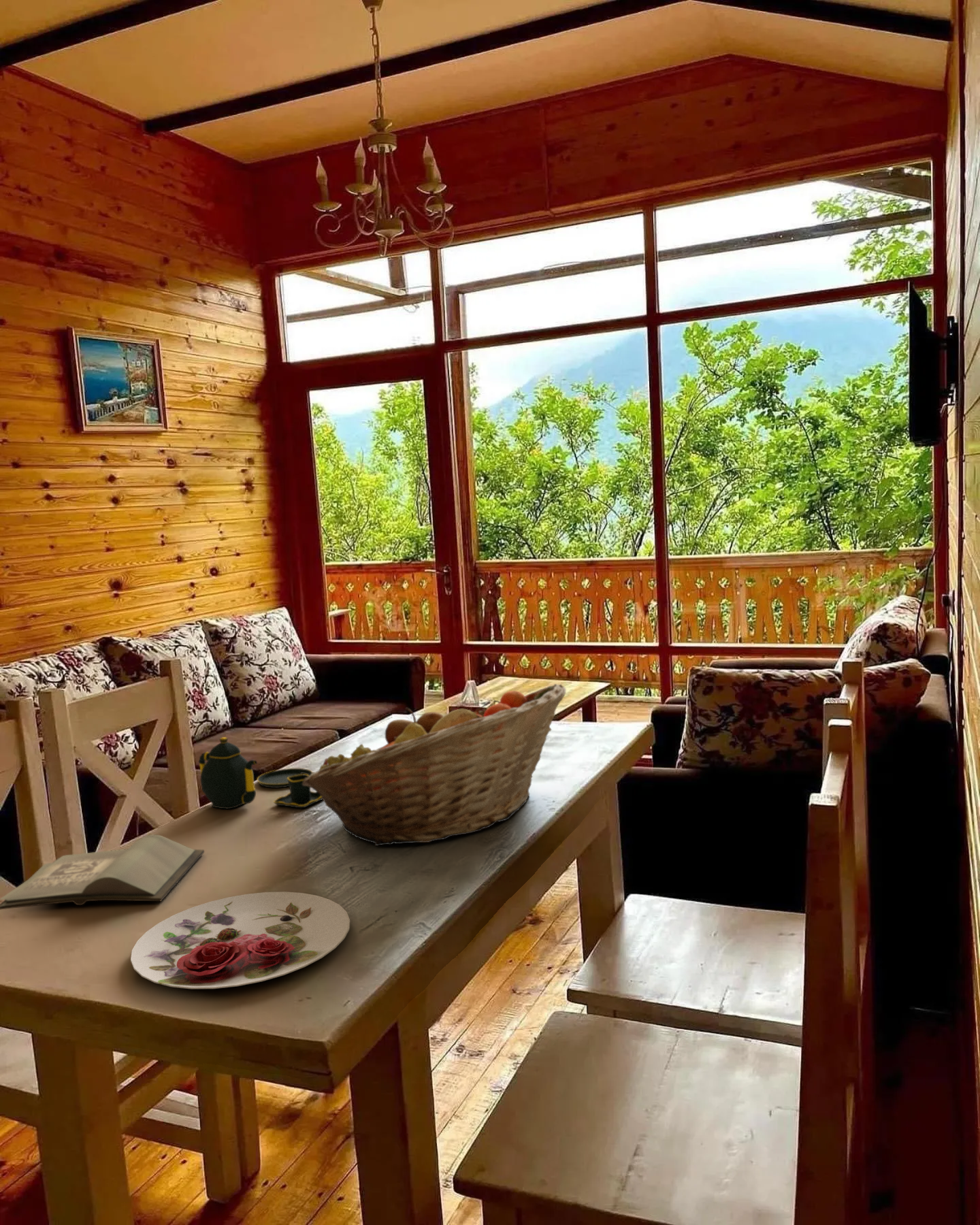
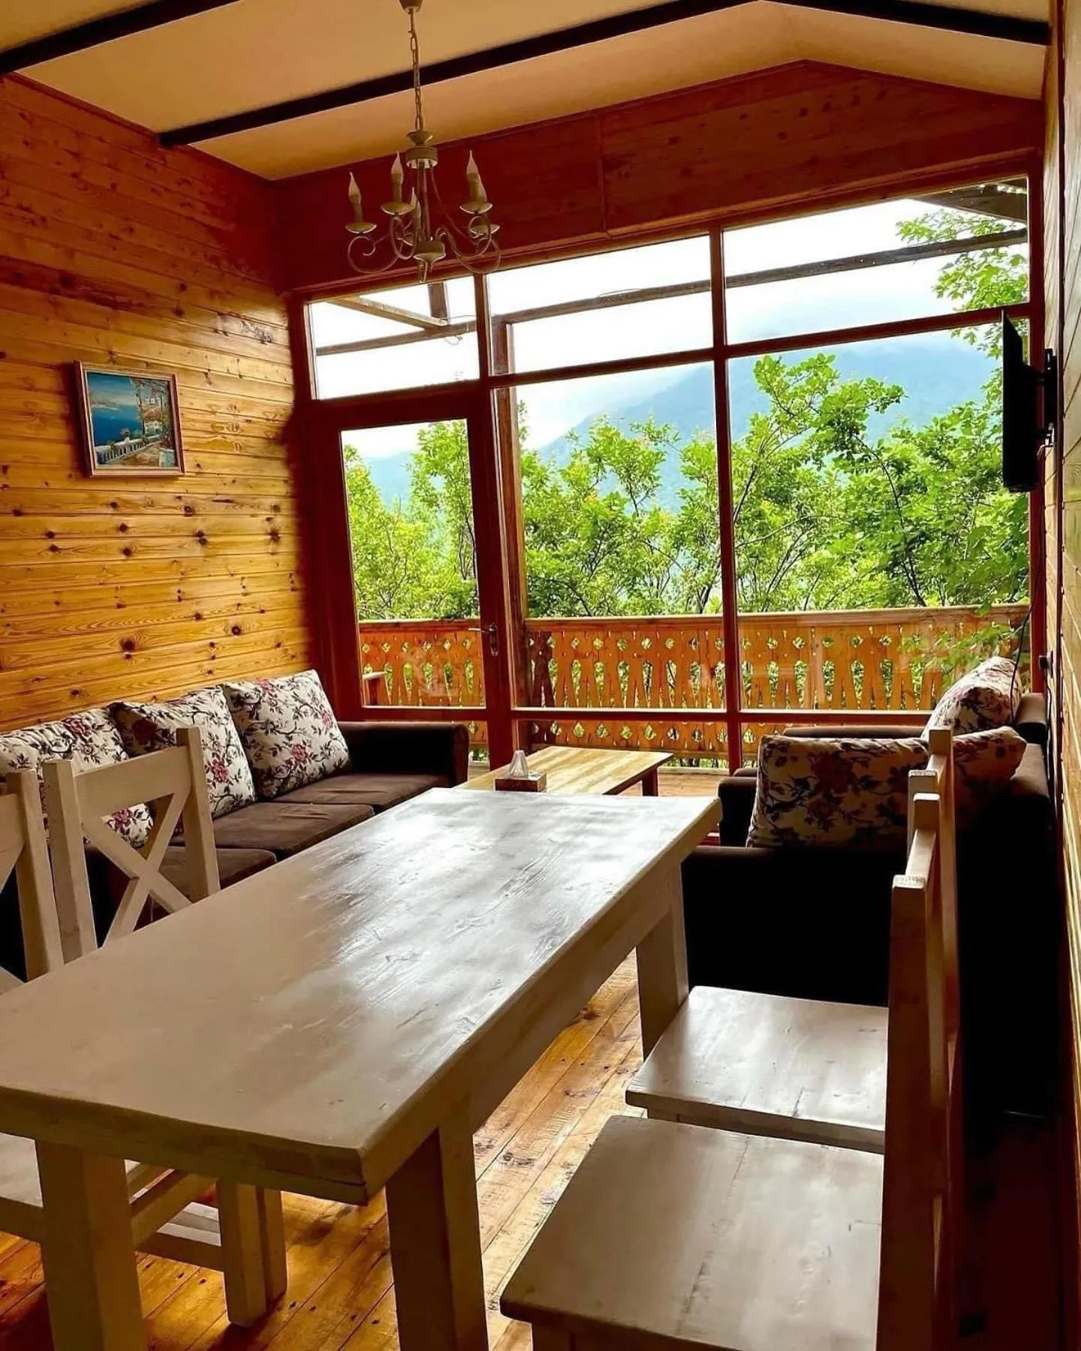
- teapot [198,736,322,810]
- hardback book [0,834,205,910]
- plate [130,891,351,990]
- fruit basket [302,683,567,847]
